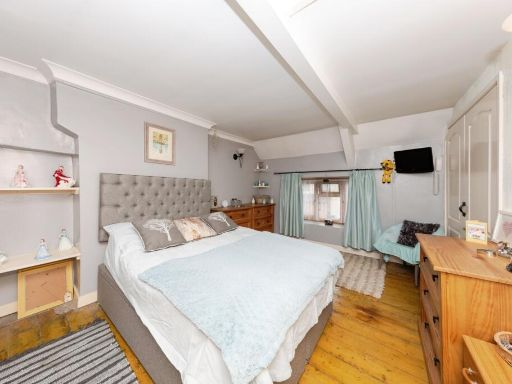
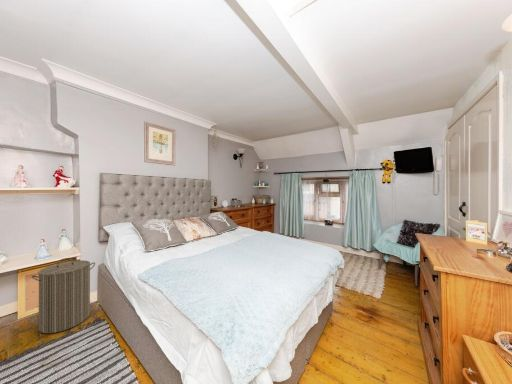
+ laundry hamper [30,257,96,334]
